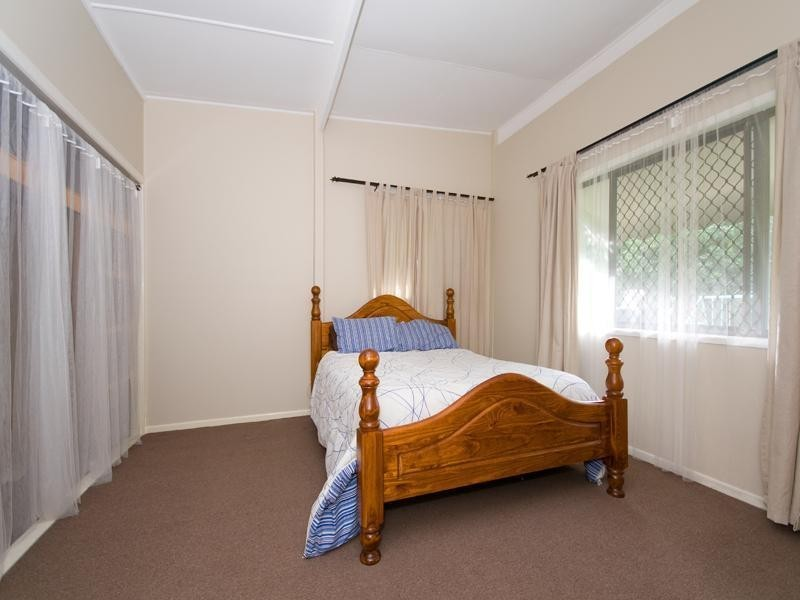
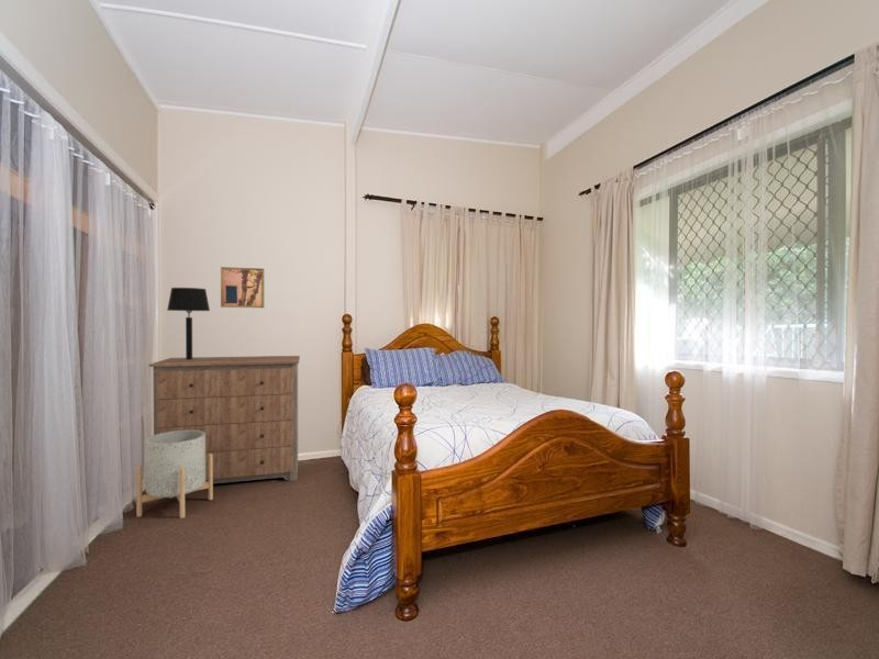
+ wall art [220,266,266,309]
+ table lamp [166,287,211,360]
+ planter [135,431,214,520]
+ dresser [148,355,301,484]
